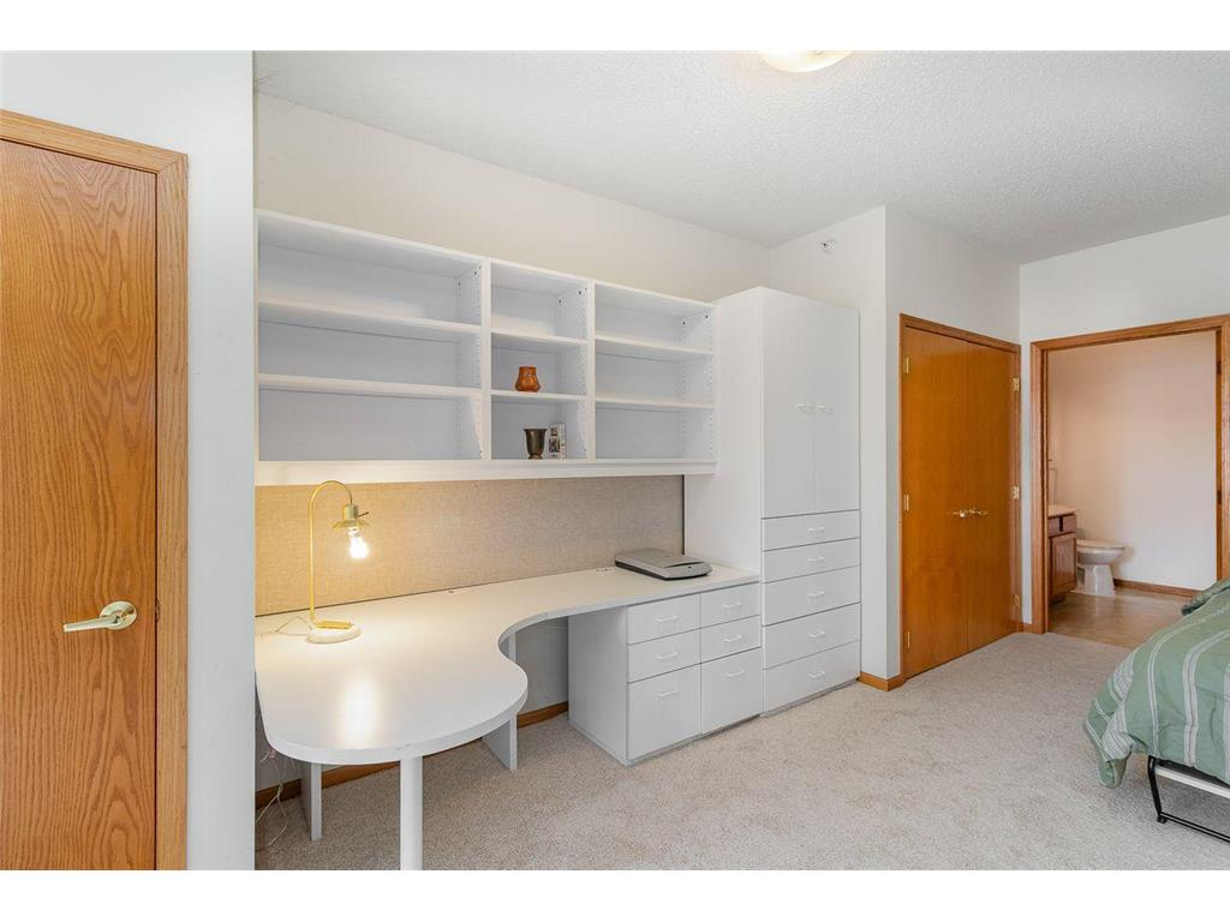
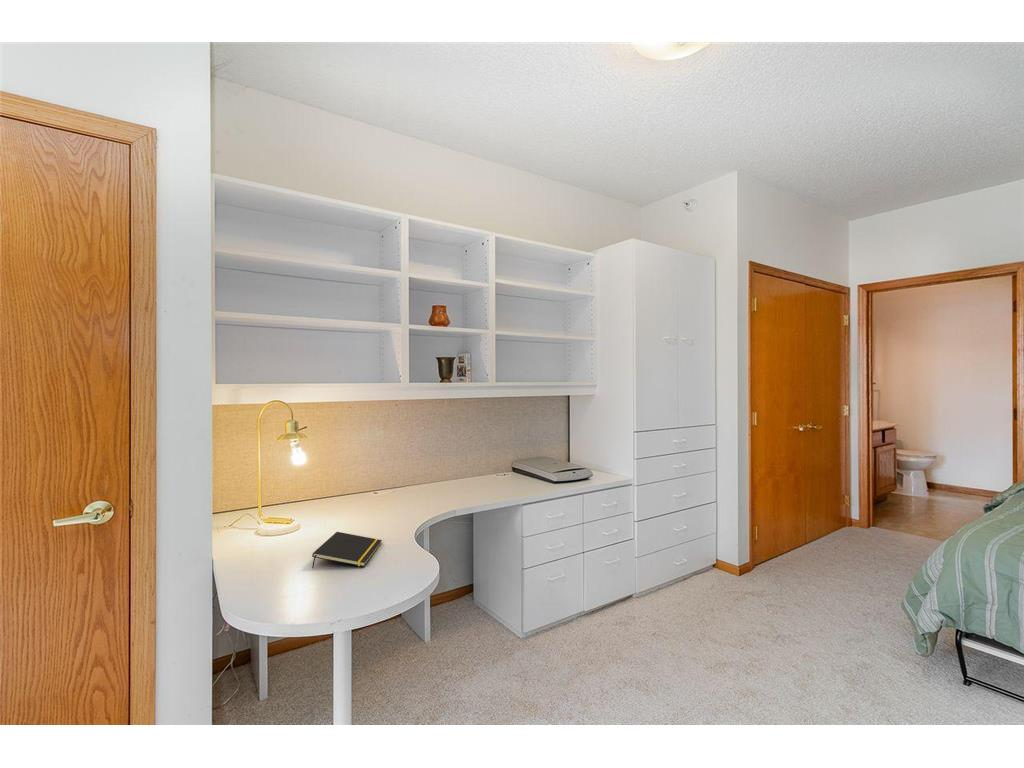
+ notepad [311,531,383,569]
